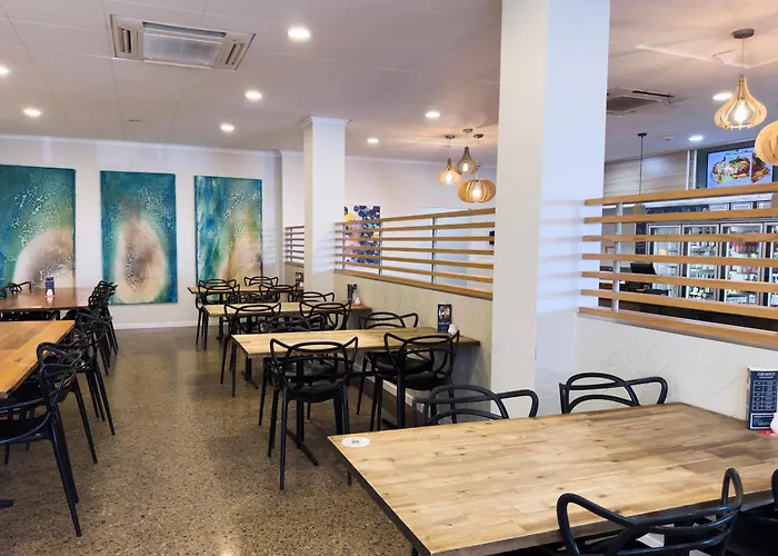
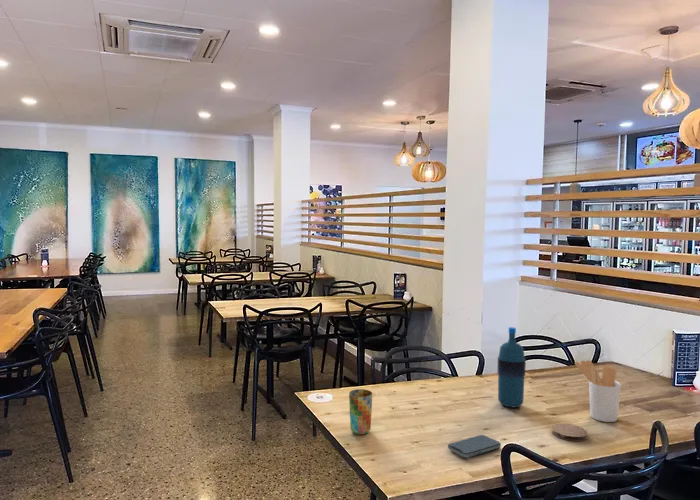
+ utensil holder [574,360,622,423]
+ coaster [551,423,588,442]
+ cup [348,388,373,436]
+ smartphone [447,434,502,459]
+ water bottle [497,326,527,408]
